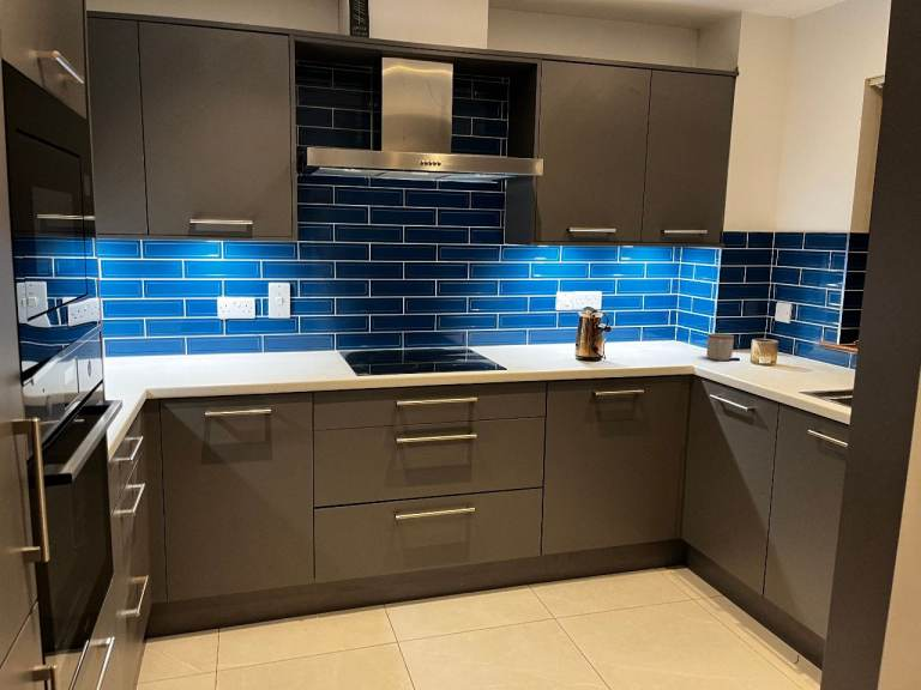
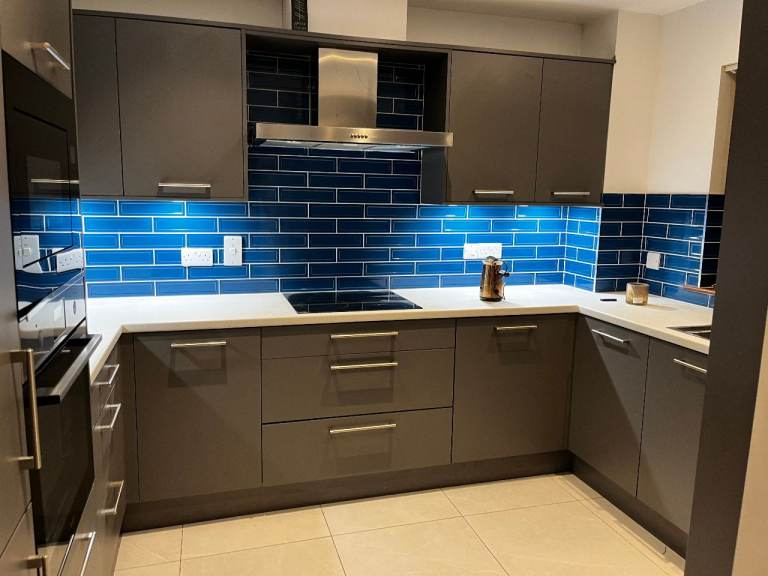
- mug [706,332,735,362]
